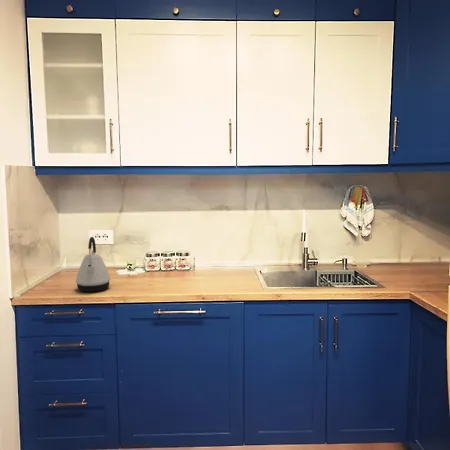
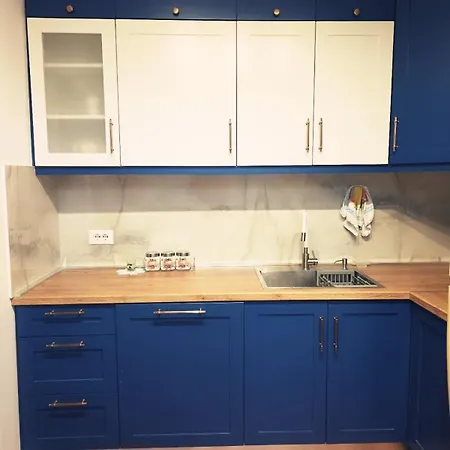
- kettle [75,236,111,293]
